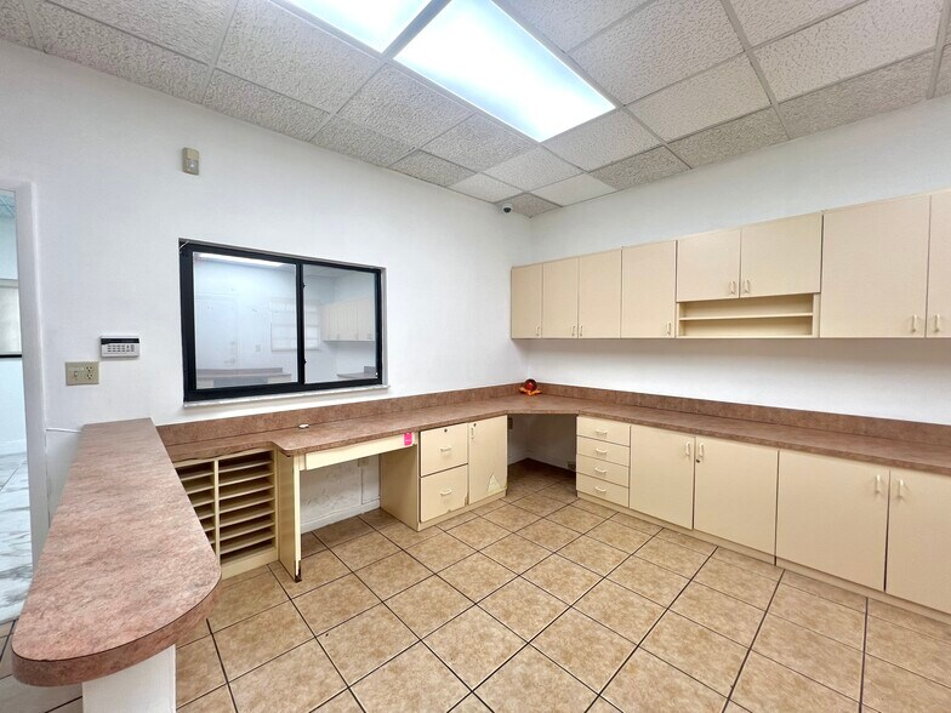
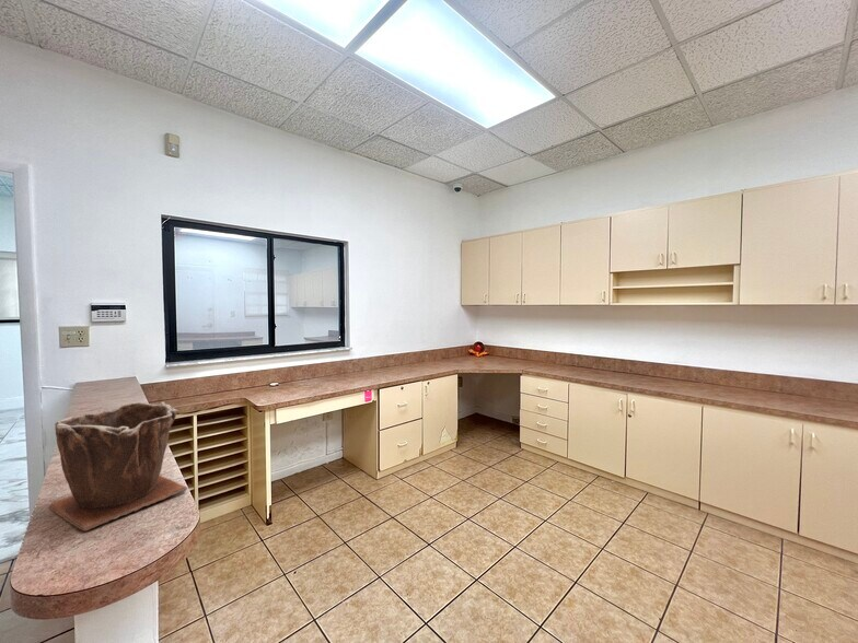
+ plant pot [47,401,188,531]
